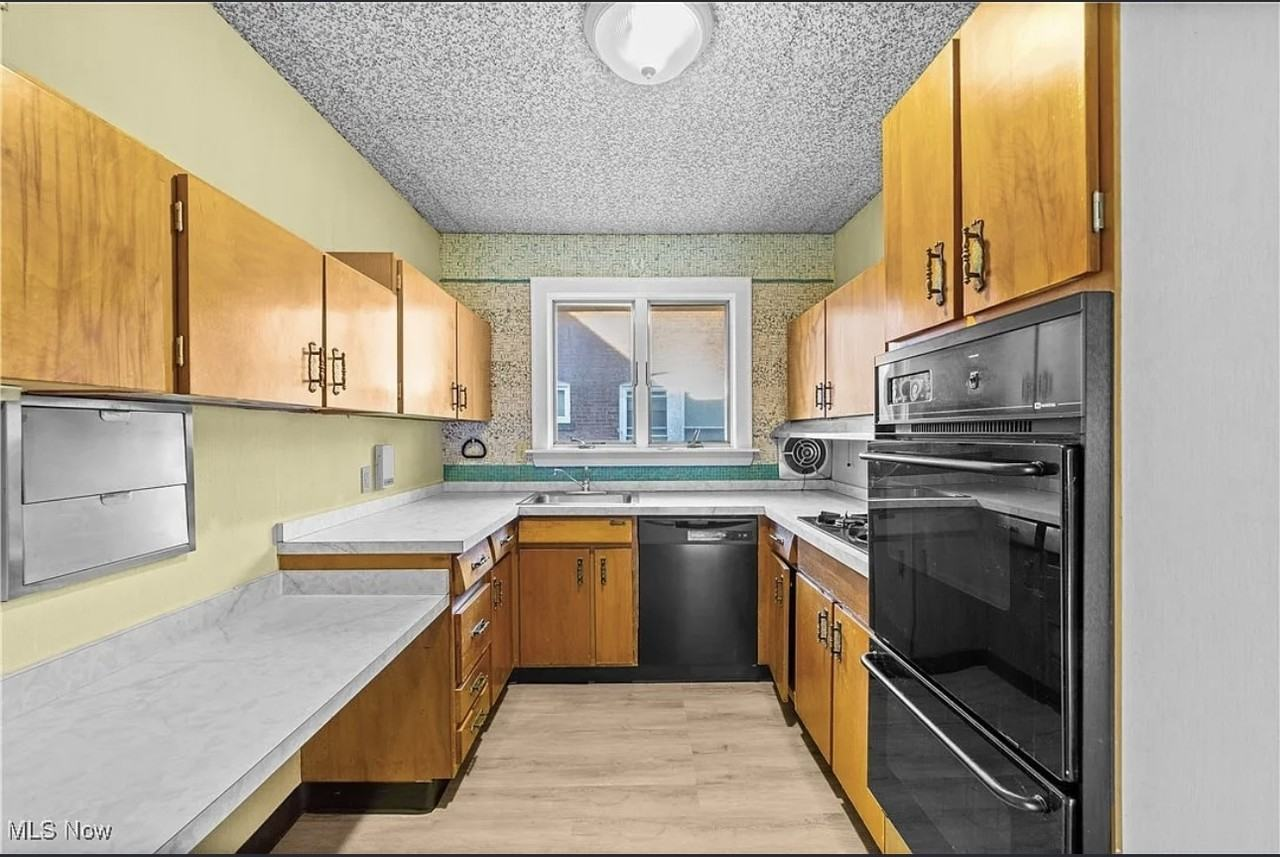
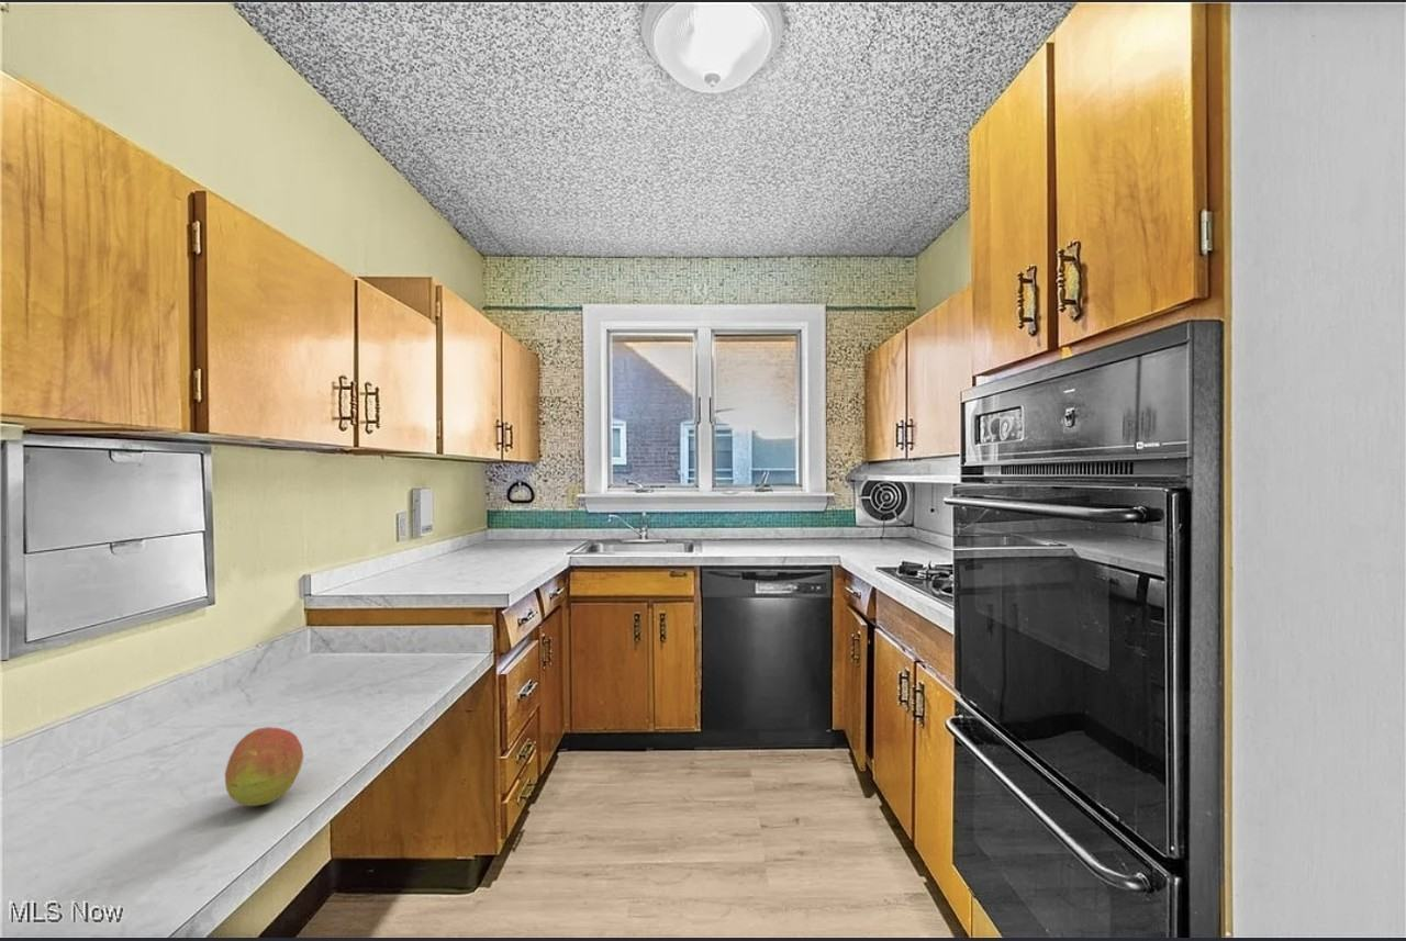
+ fruit [224,726,304,807]
